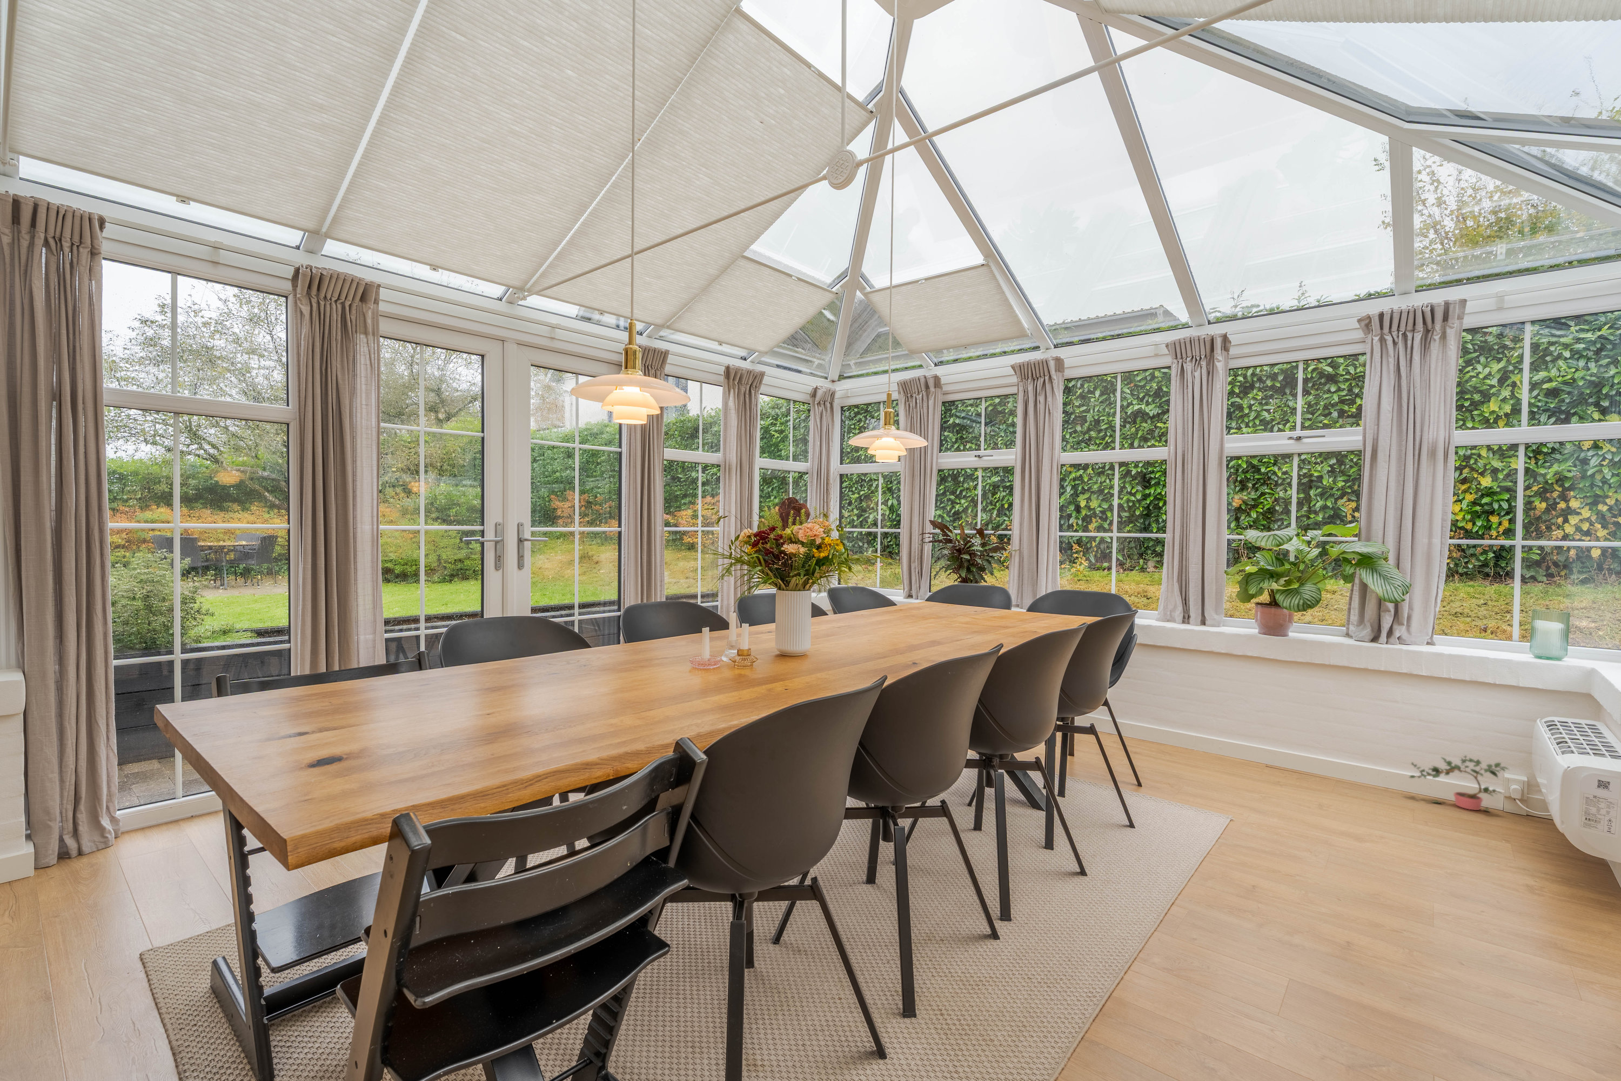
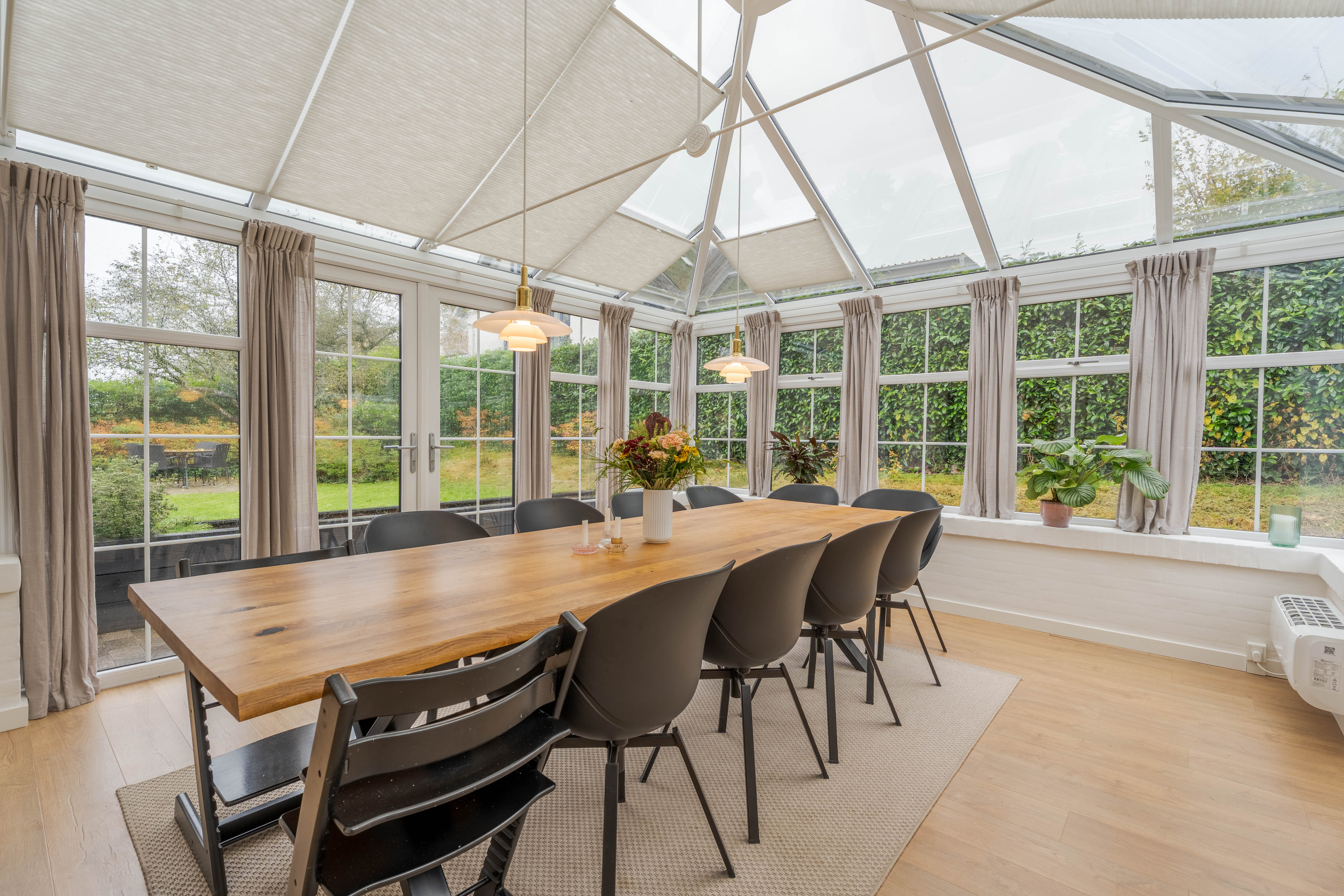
- potted plant [1409,754,1510,812]
